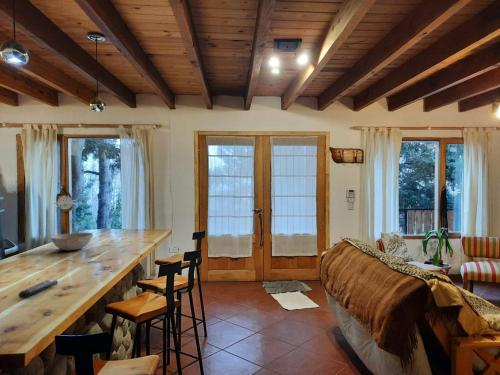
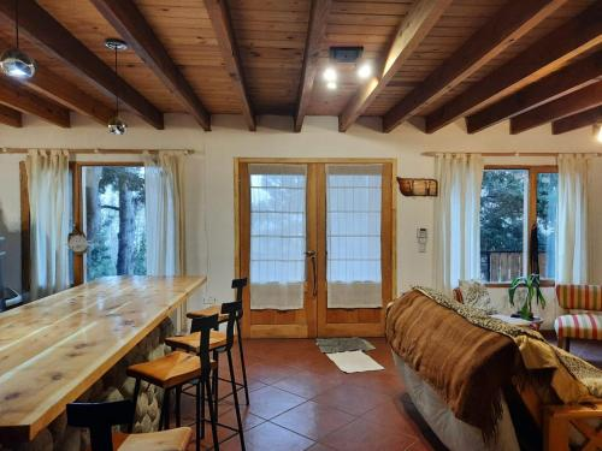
- bowl [50,232,94,252]
- remote control [18,279,59,299]
